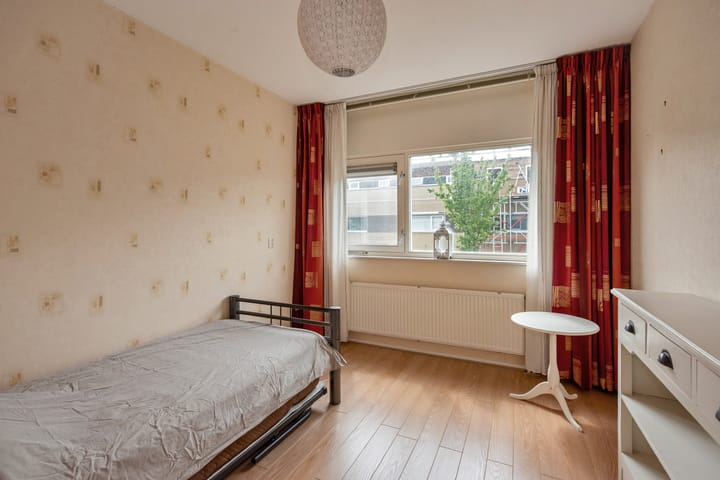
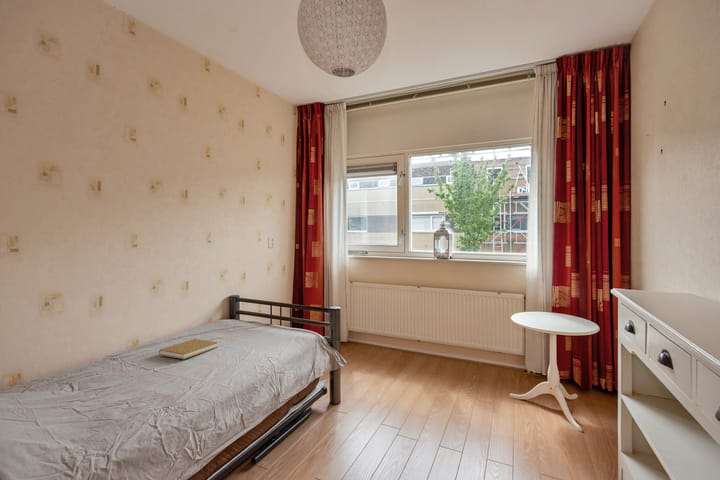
+ book [158,338,218,360]
